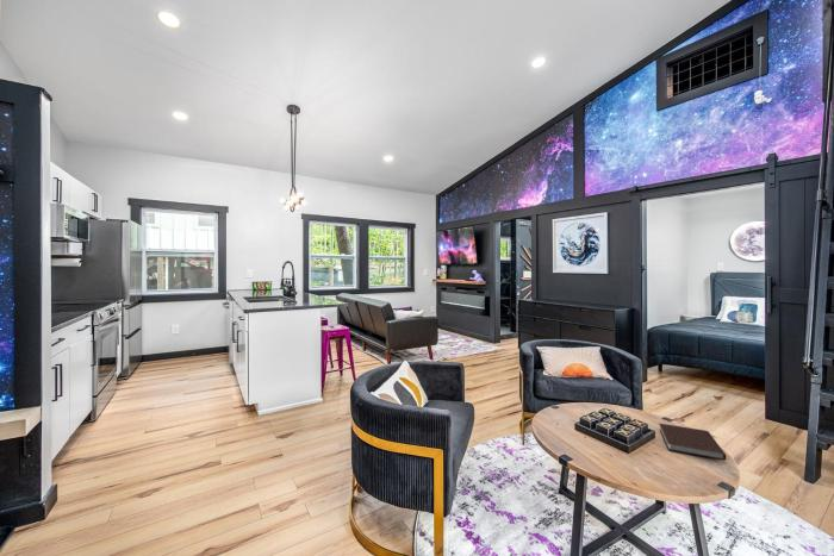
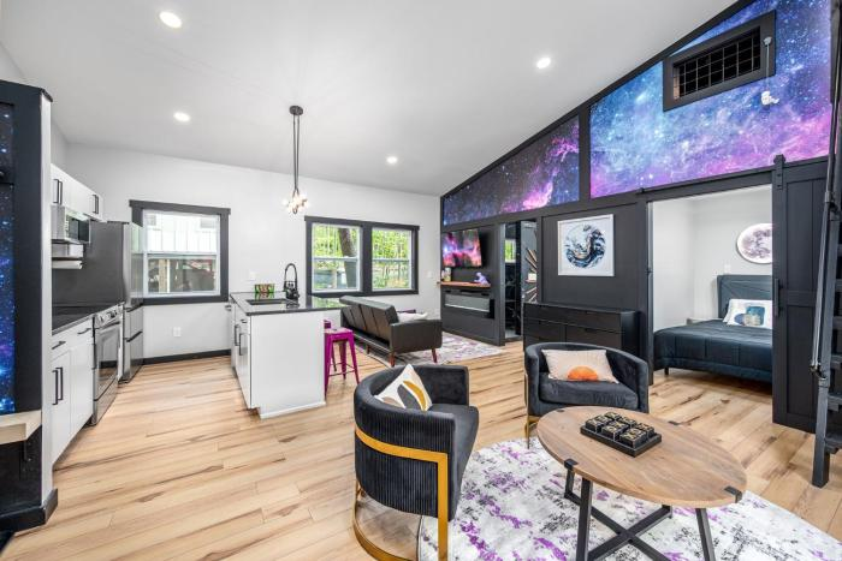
- notebook [658,423,727,462]
